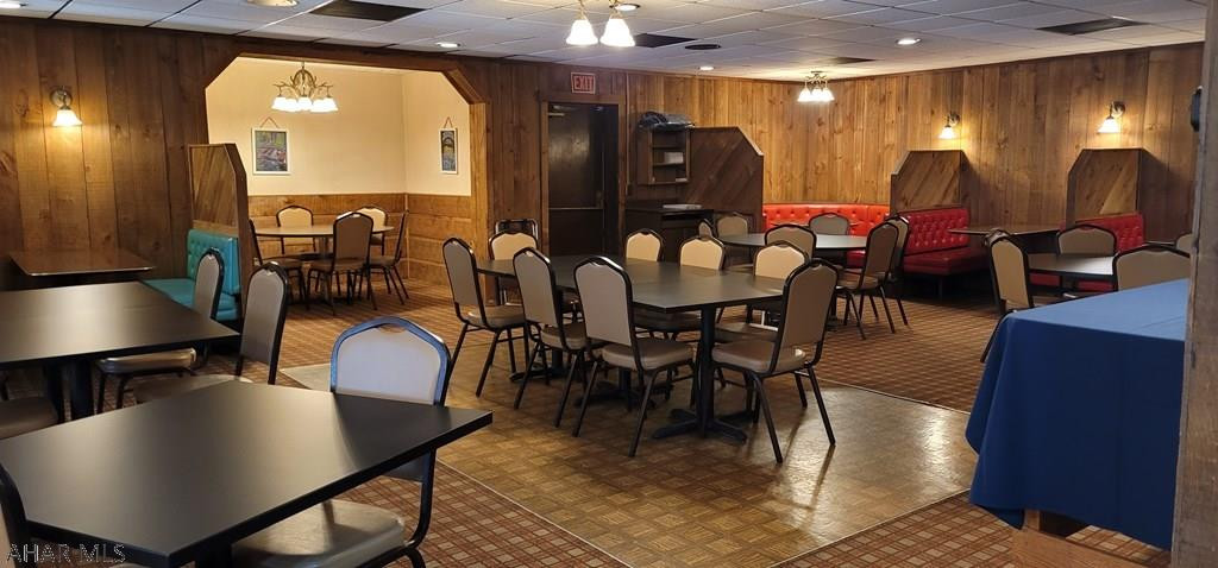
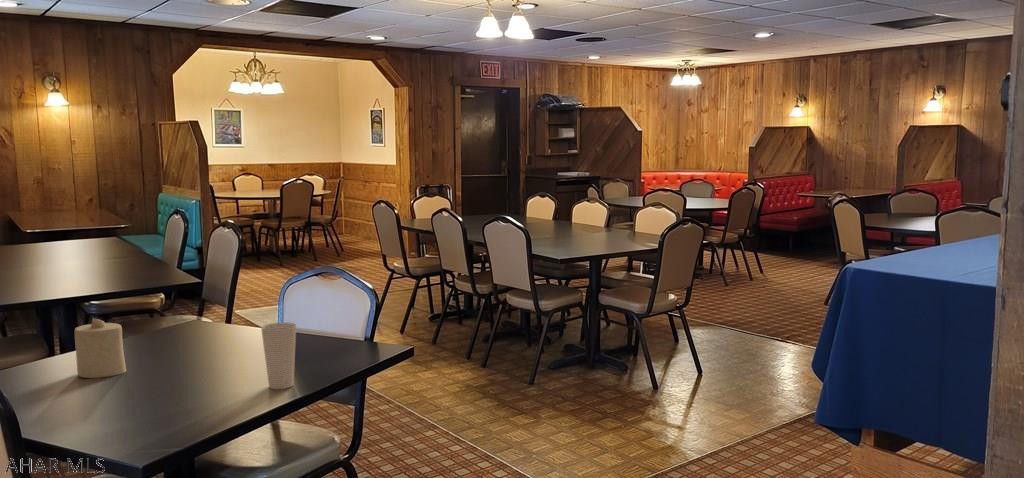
+ cup [260,322,297,391]
+ candle [74,317,127,379]
